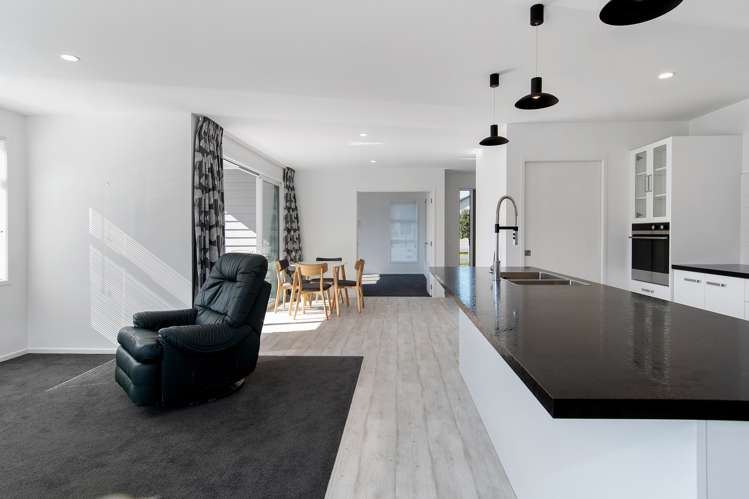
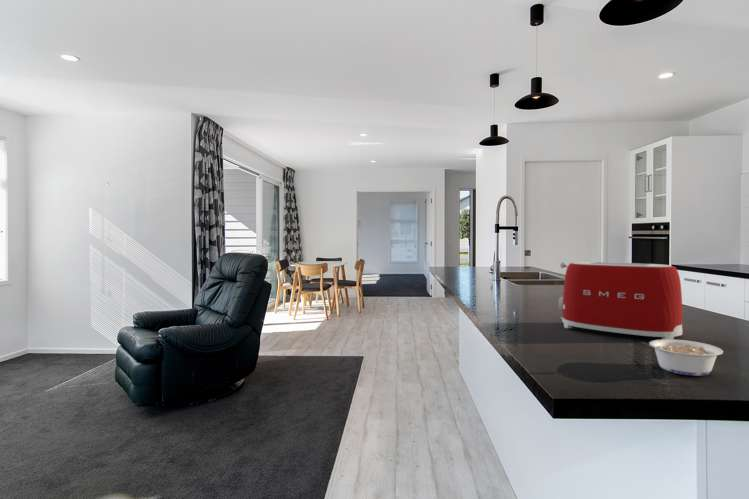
+ toaster [557,261,683,340]
+ legume [641,338,724,377]
